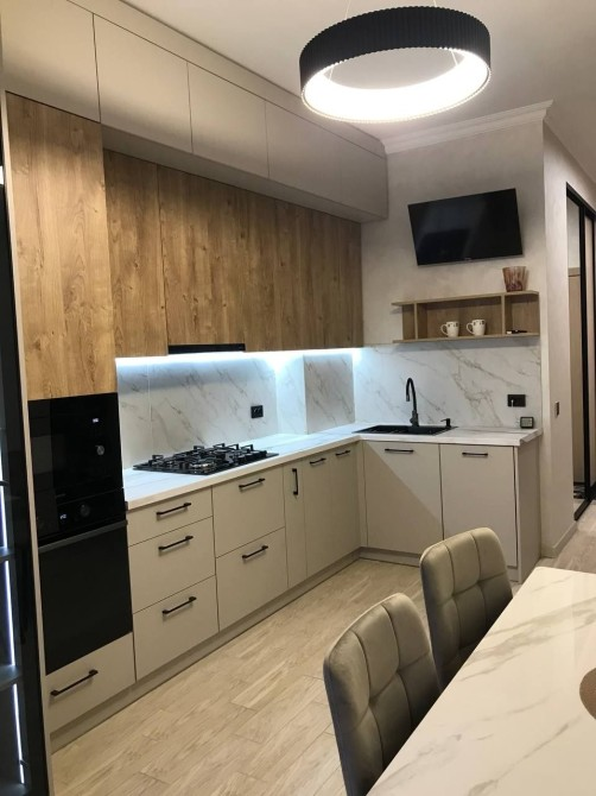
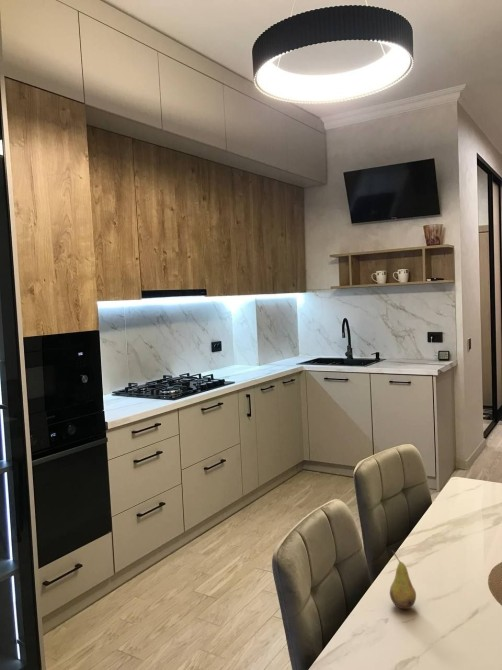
+ fruit [389,549,417,610]
